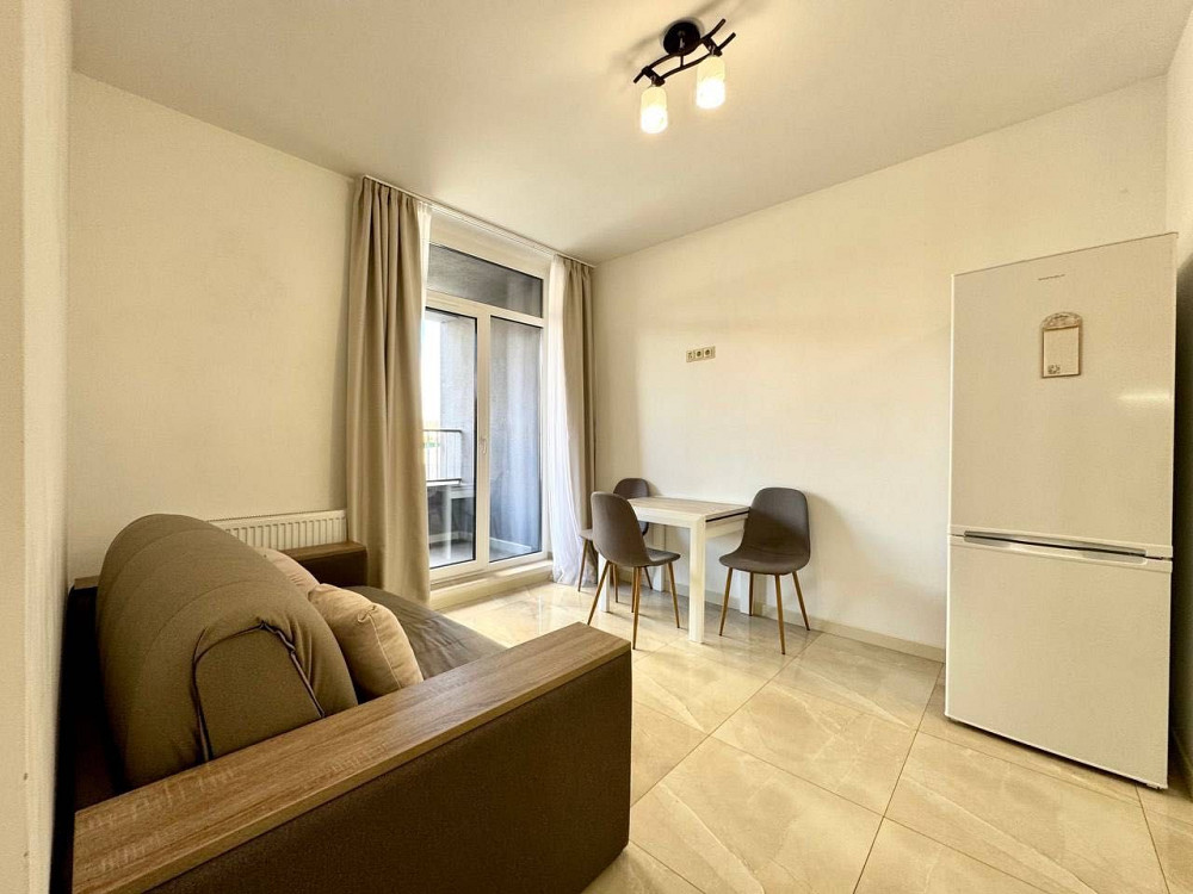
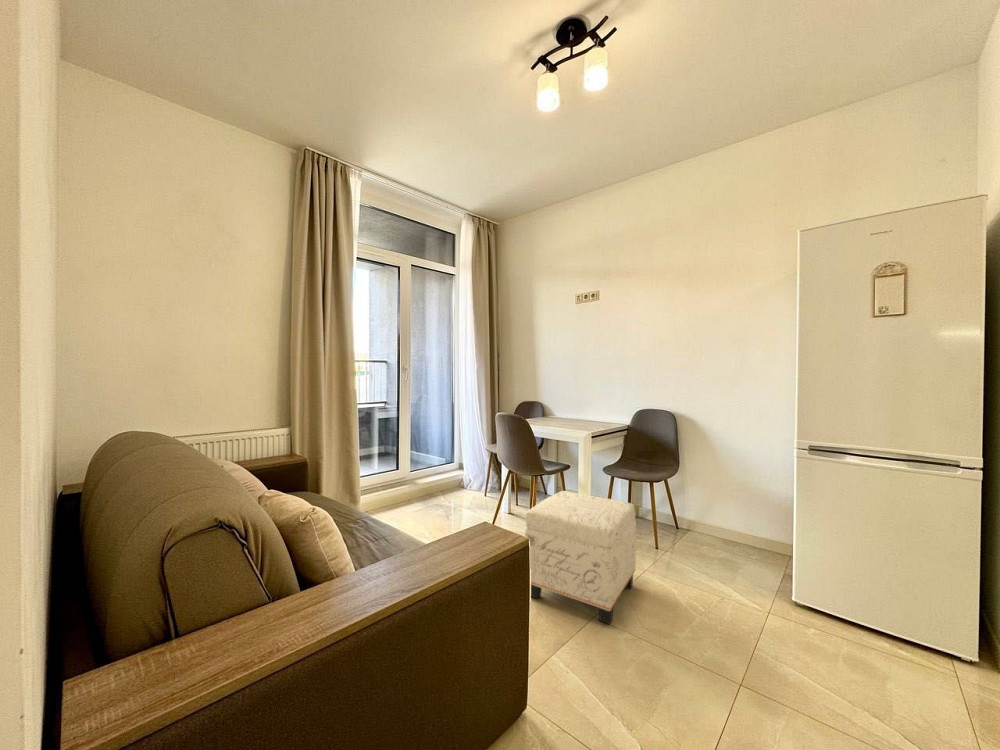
+ ottoman [524,490,637,625]
